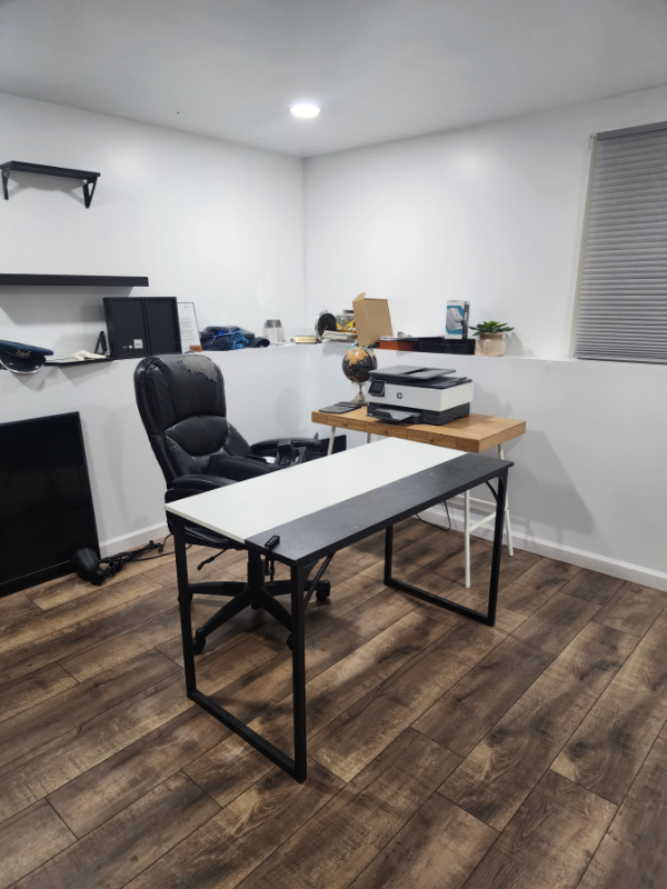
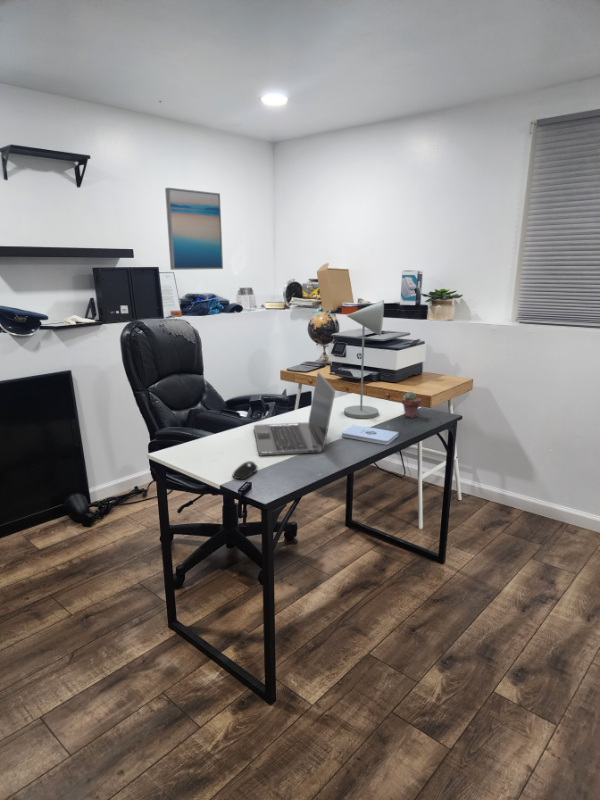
+ wall art [164,187,224,271]
+ computer mouse [232,460,258,481]
+ potted succulent [401,391,422,419]
+ desk lamp [343,299,385,419]
+ laptop [253,371,336,457]
+ notepad [341,424,400,446]
